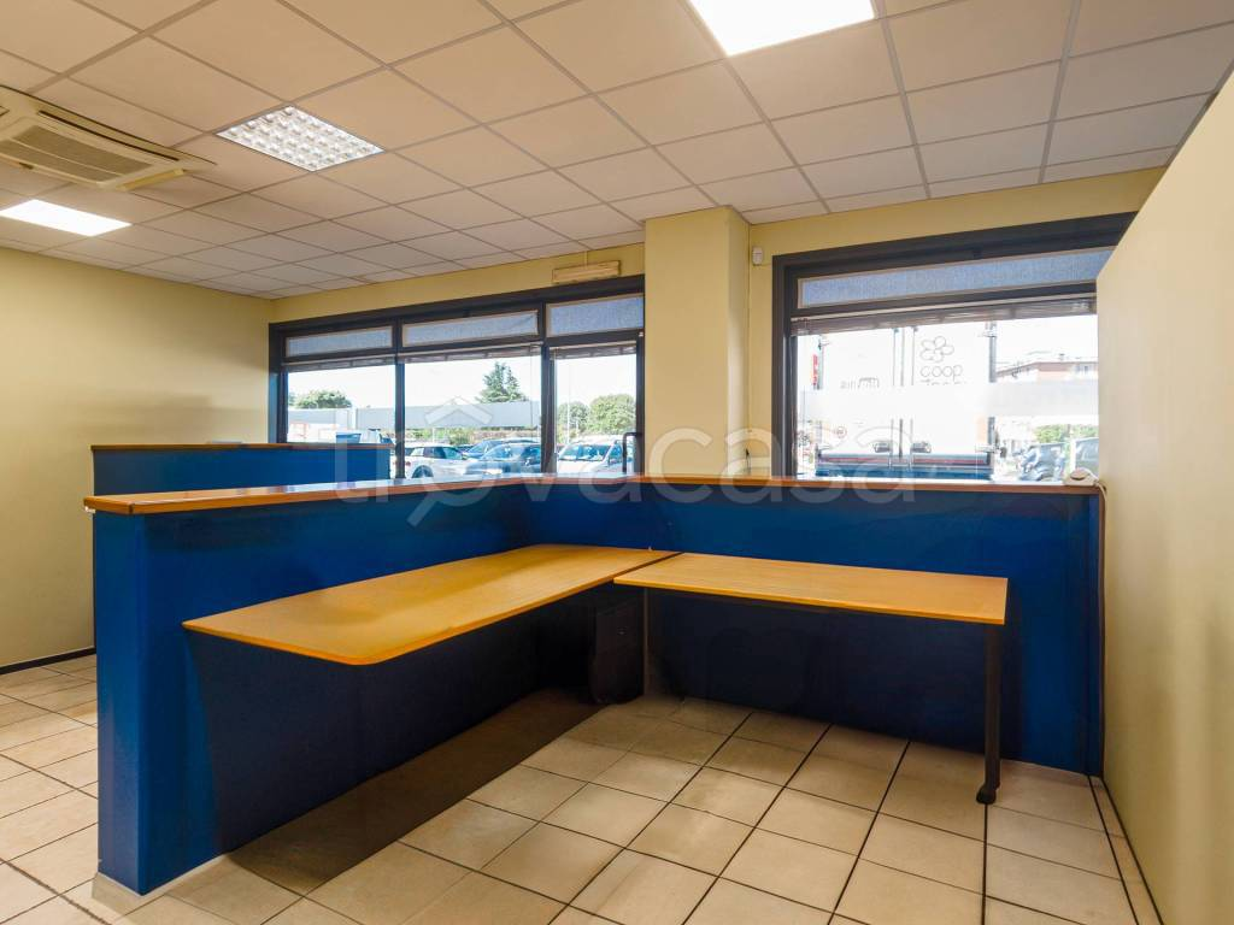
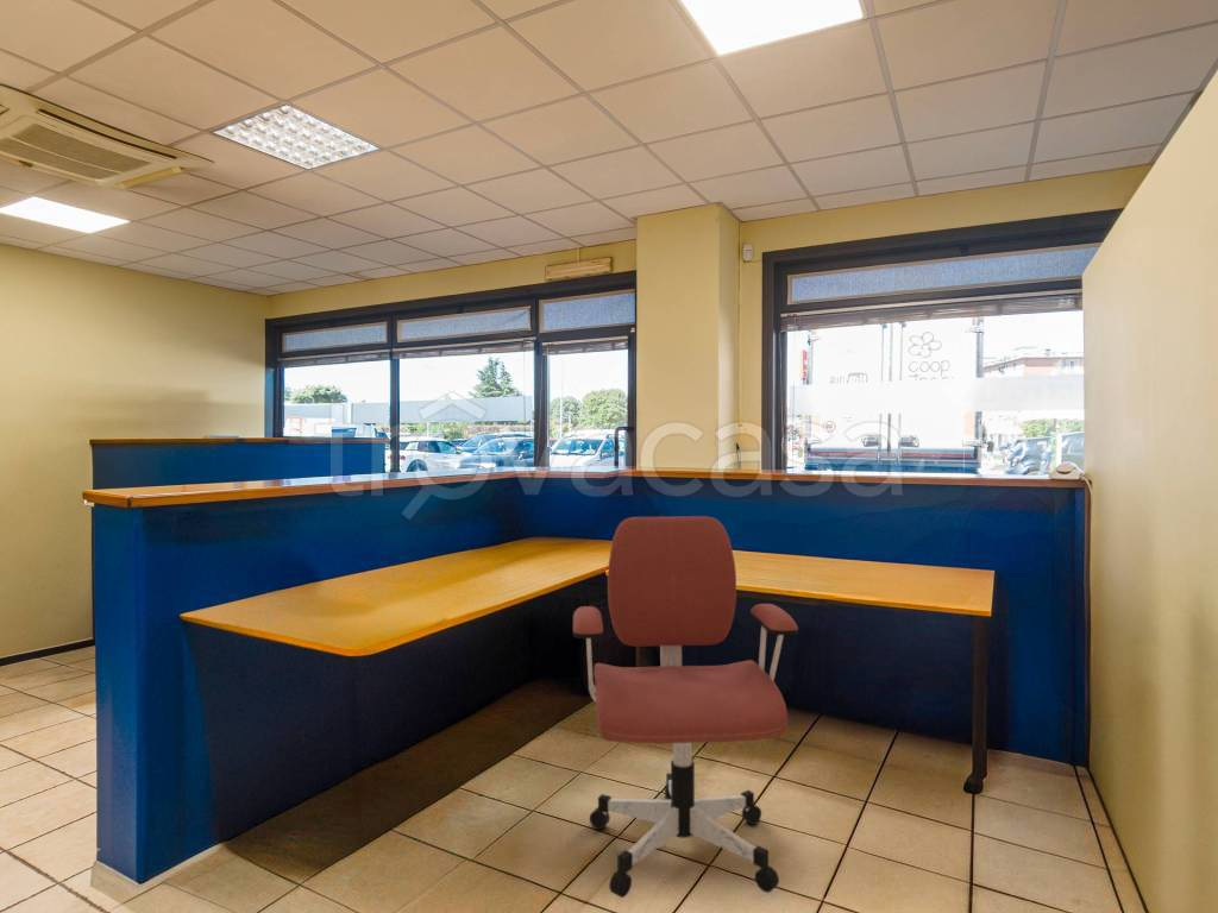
+ office chair [572,515,799,899]
